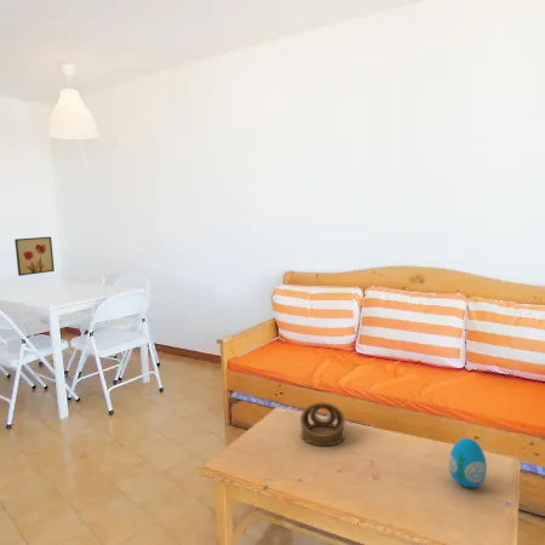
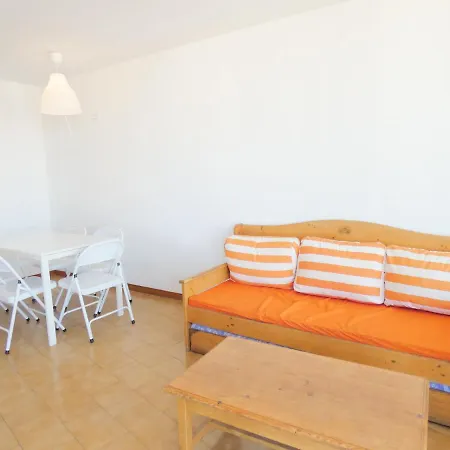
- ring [299,401,346,447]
- decorative egg [448,437,488,488]
- wall art [13,236,56,277]
